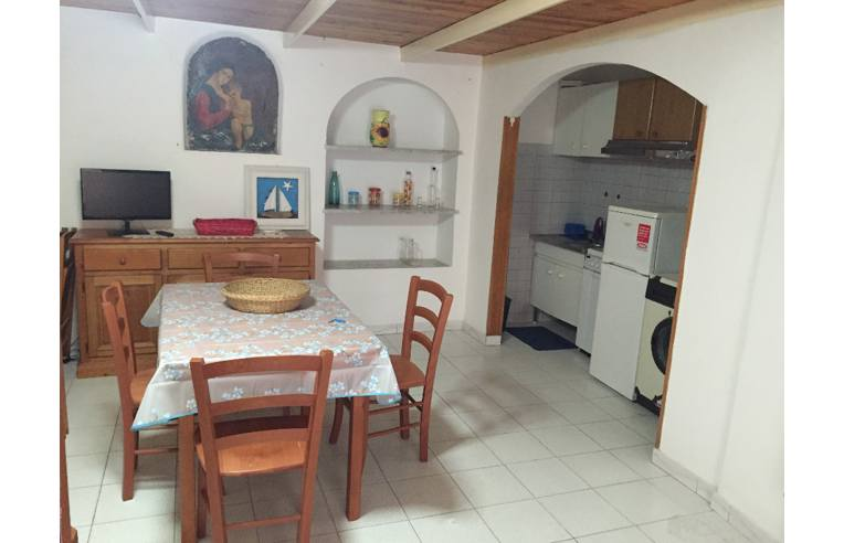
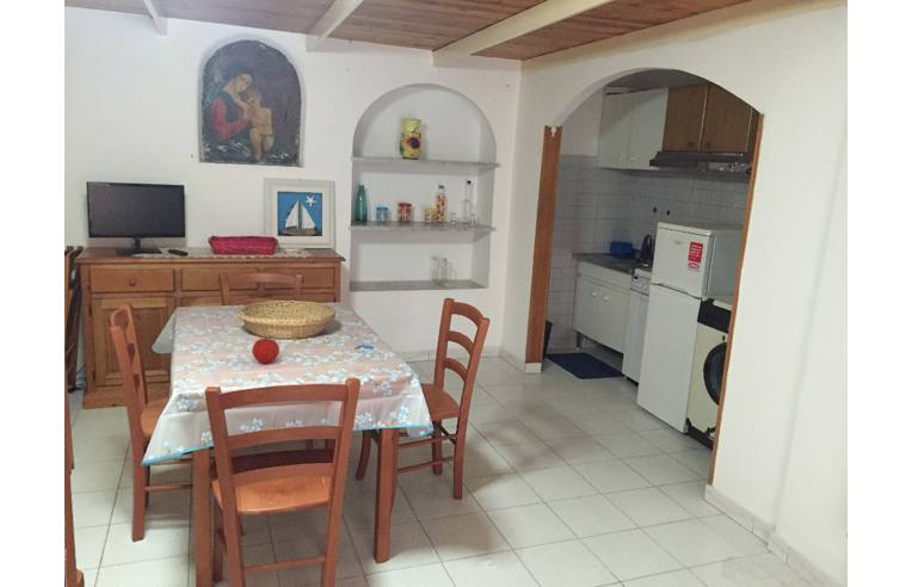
+ fruit [251,335,281,365]
